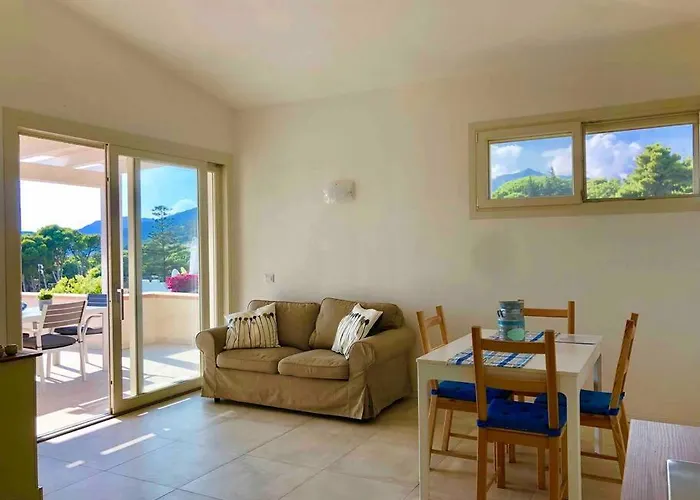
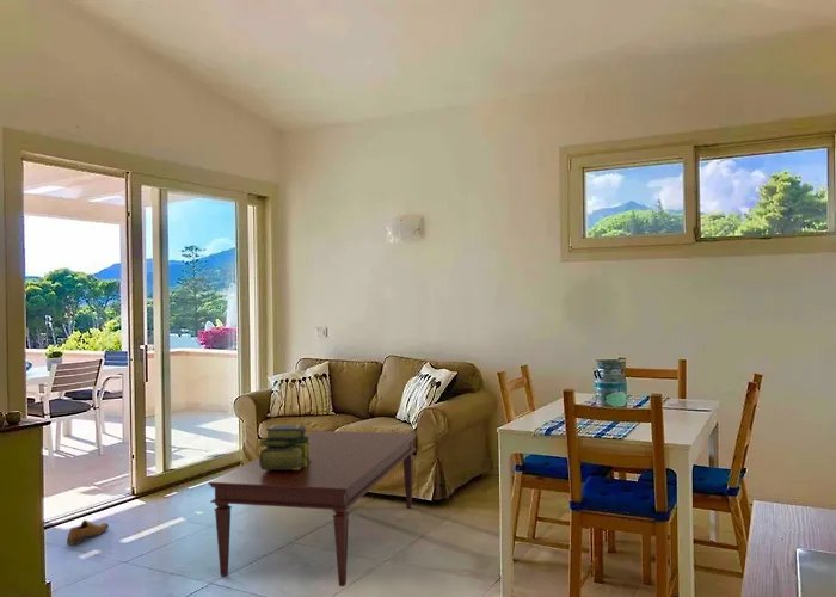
+ shoe [66,519,110,546]
+ stack of books [257,424,312,469]
+ coffee table [207,430,418,587]
